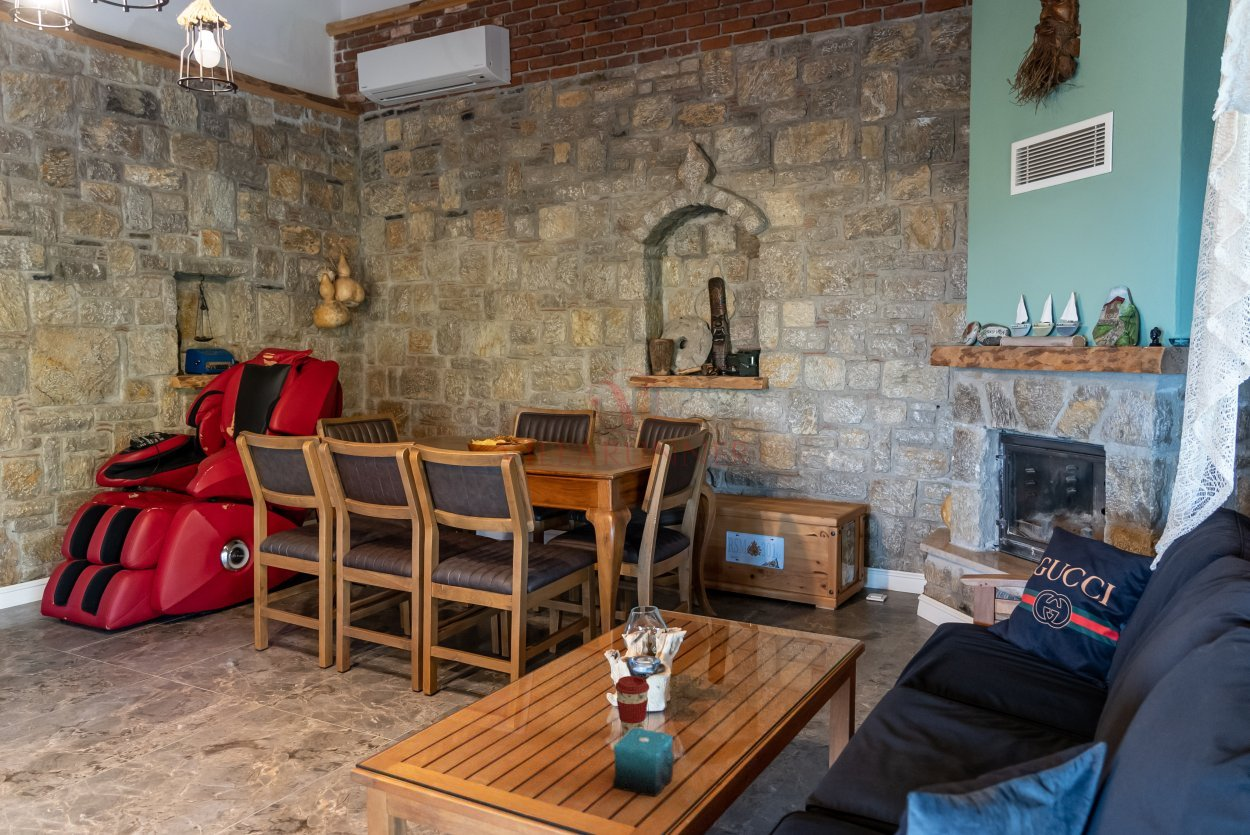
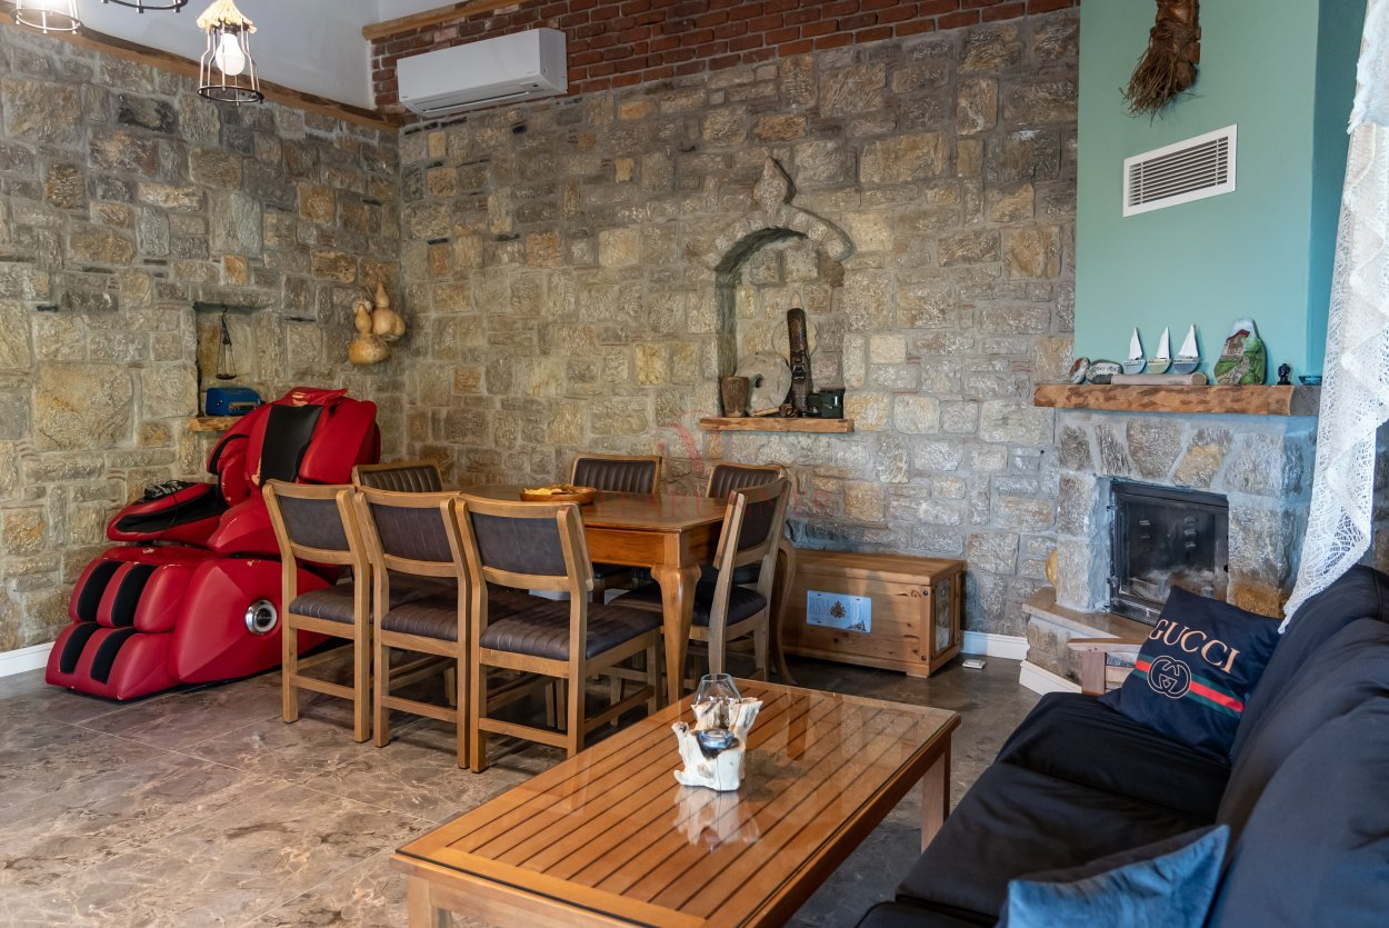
- coffee cup [614,675,650,737]
- candle [612,721,675,797]
